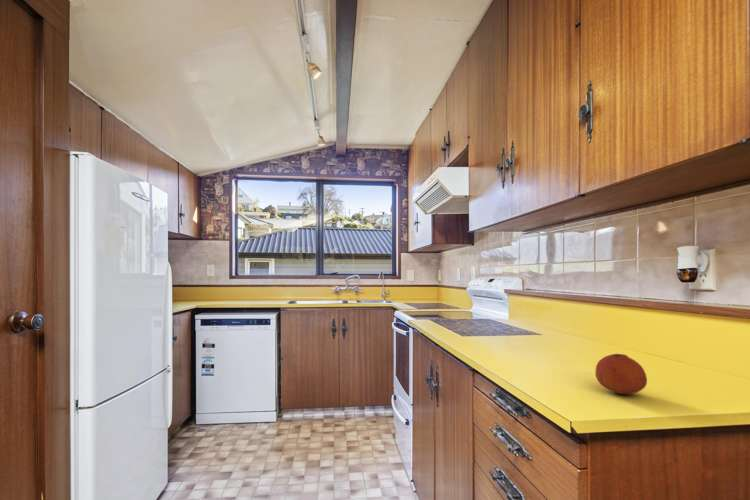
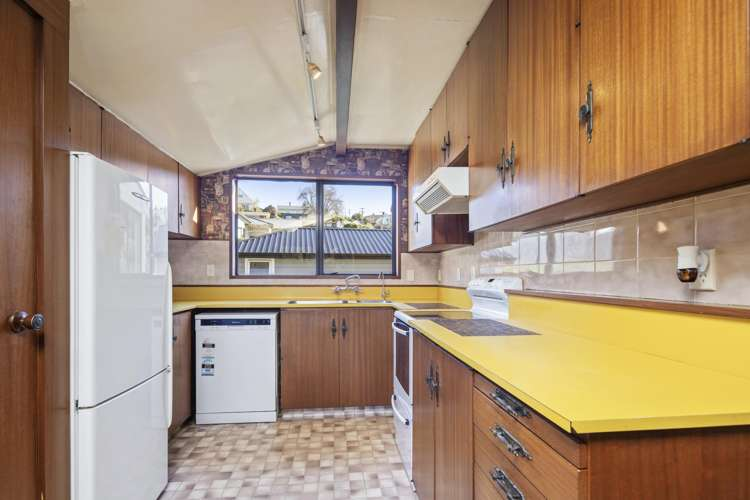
- fruit [594,353,648,395]
